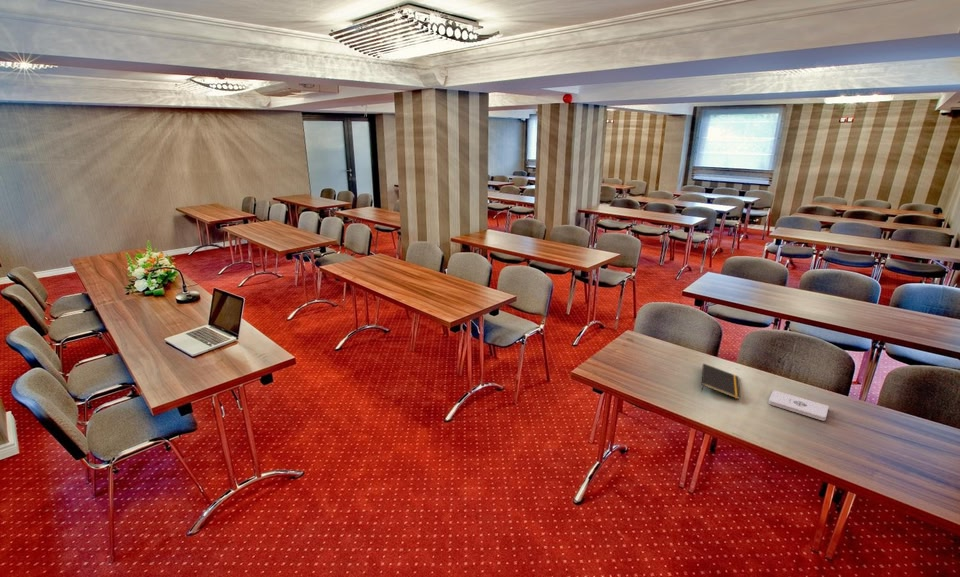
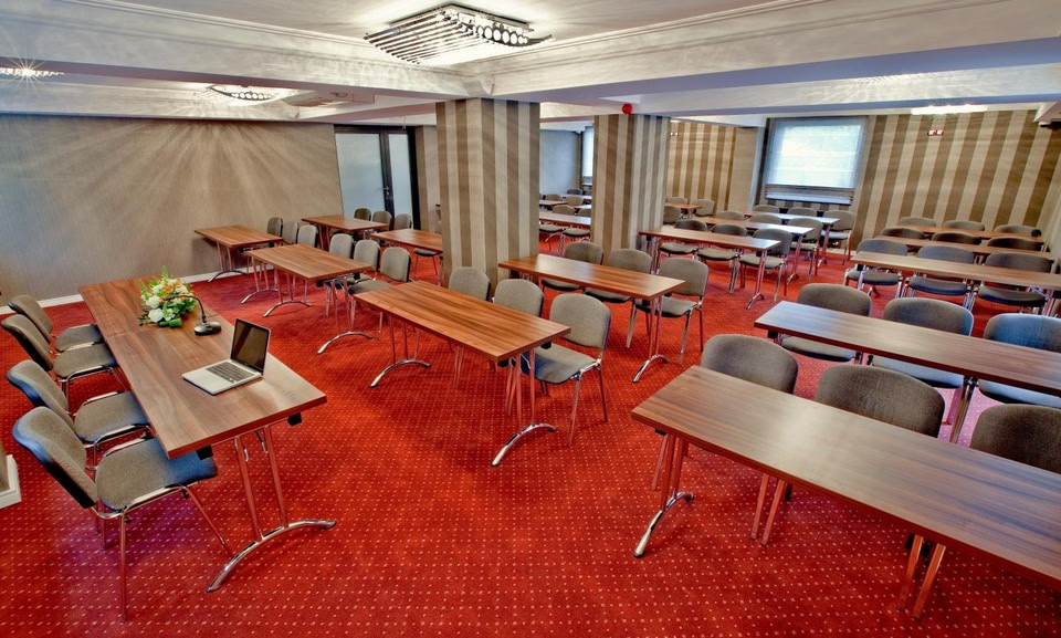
- notepad [767,389,830,422]
- notepad [700,363,742,400]
